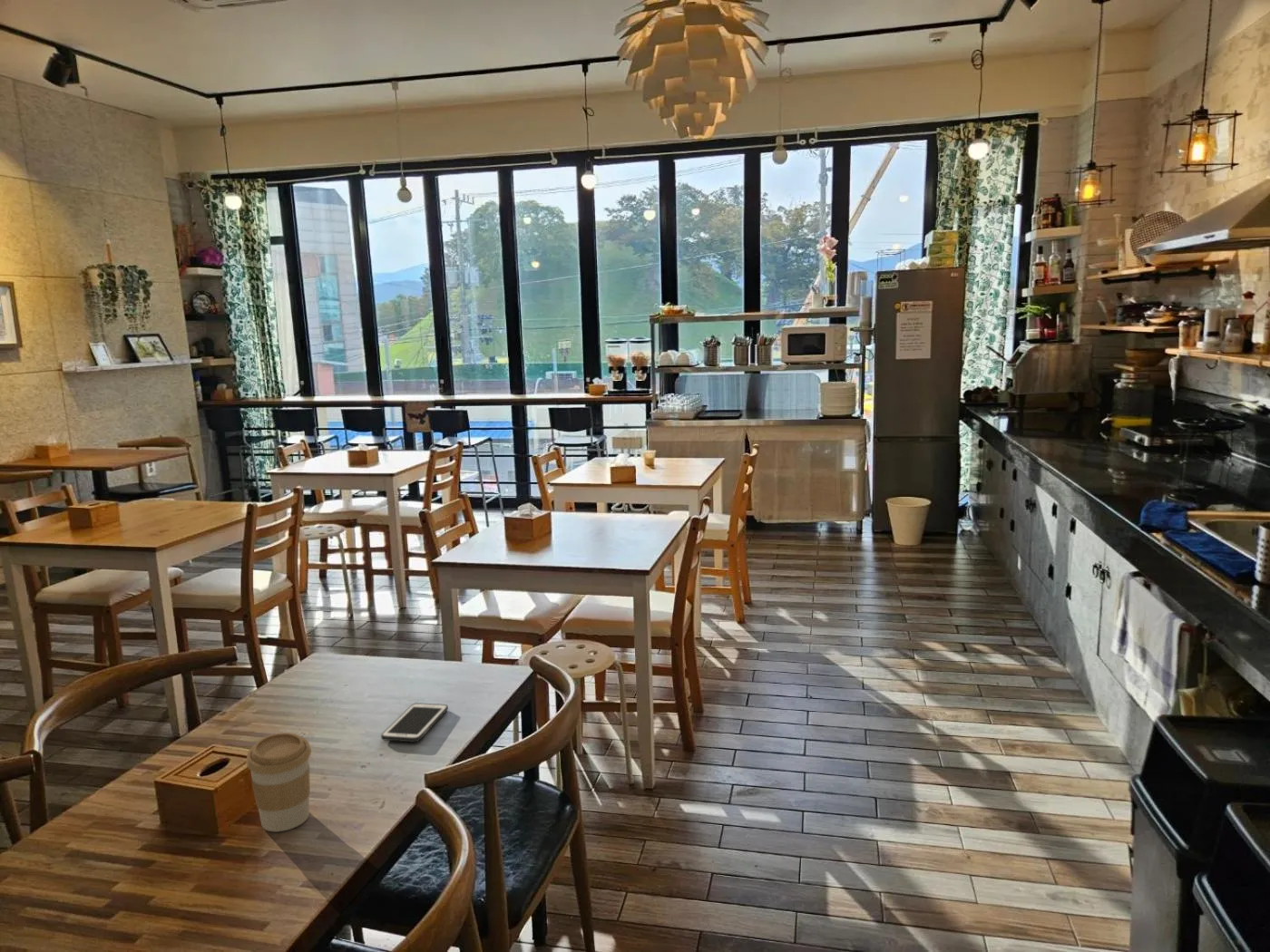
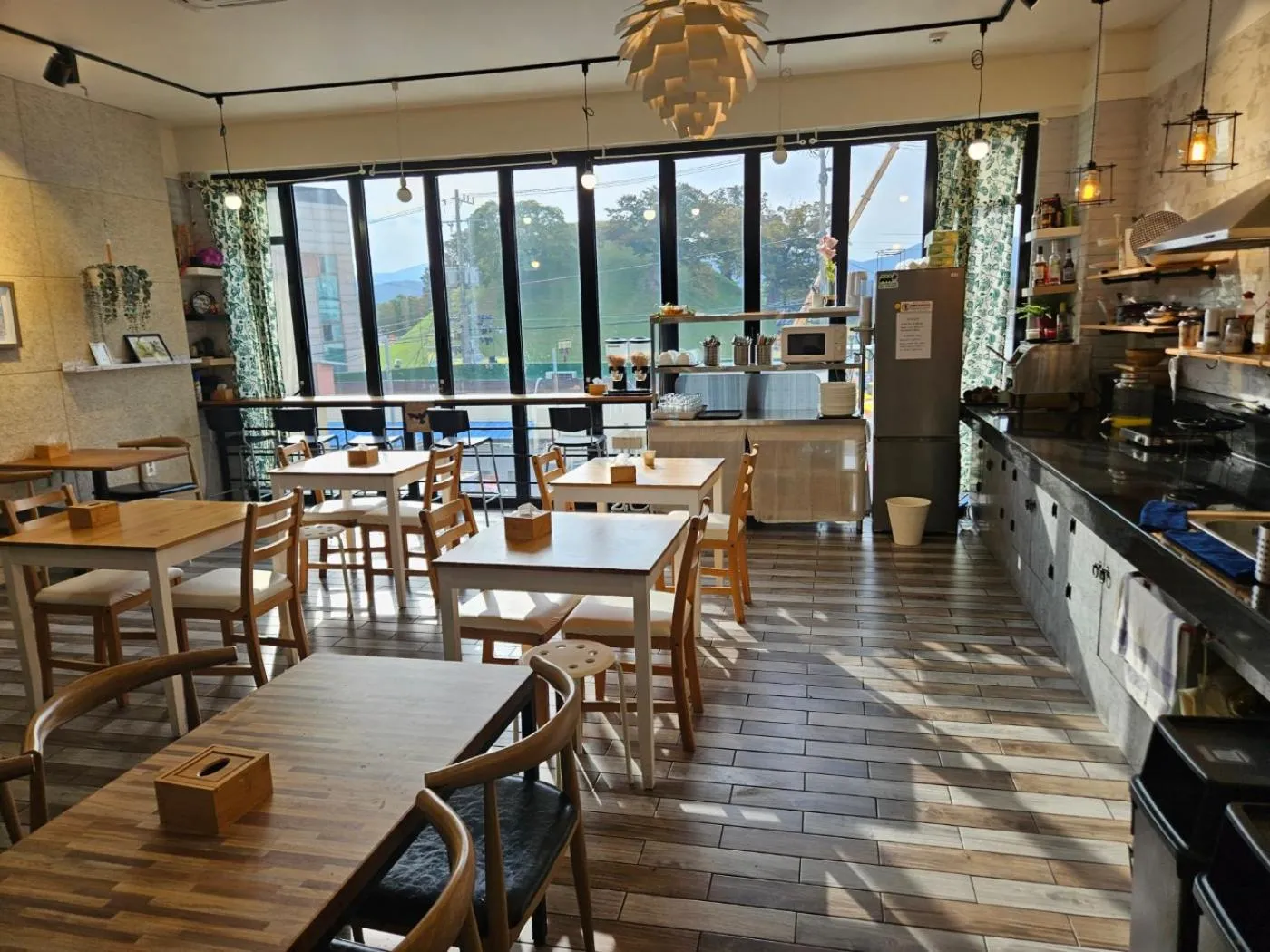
- cell phone [380,702,449,743]
- coffee cup [245,732,312,832]
